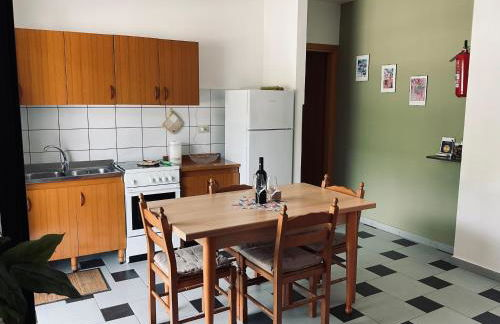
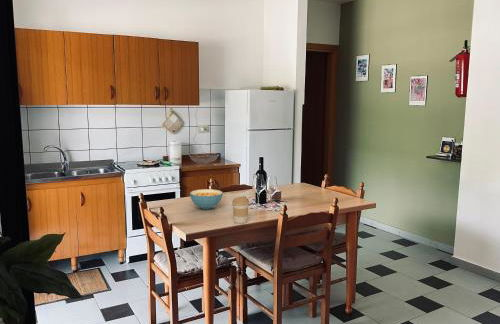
+ cereal bowl [189,188,224,210]
+ coffee cup [231,196,250,224]
